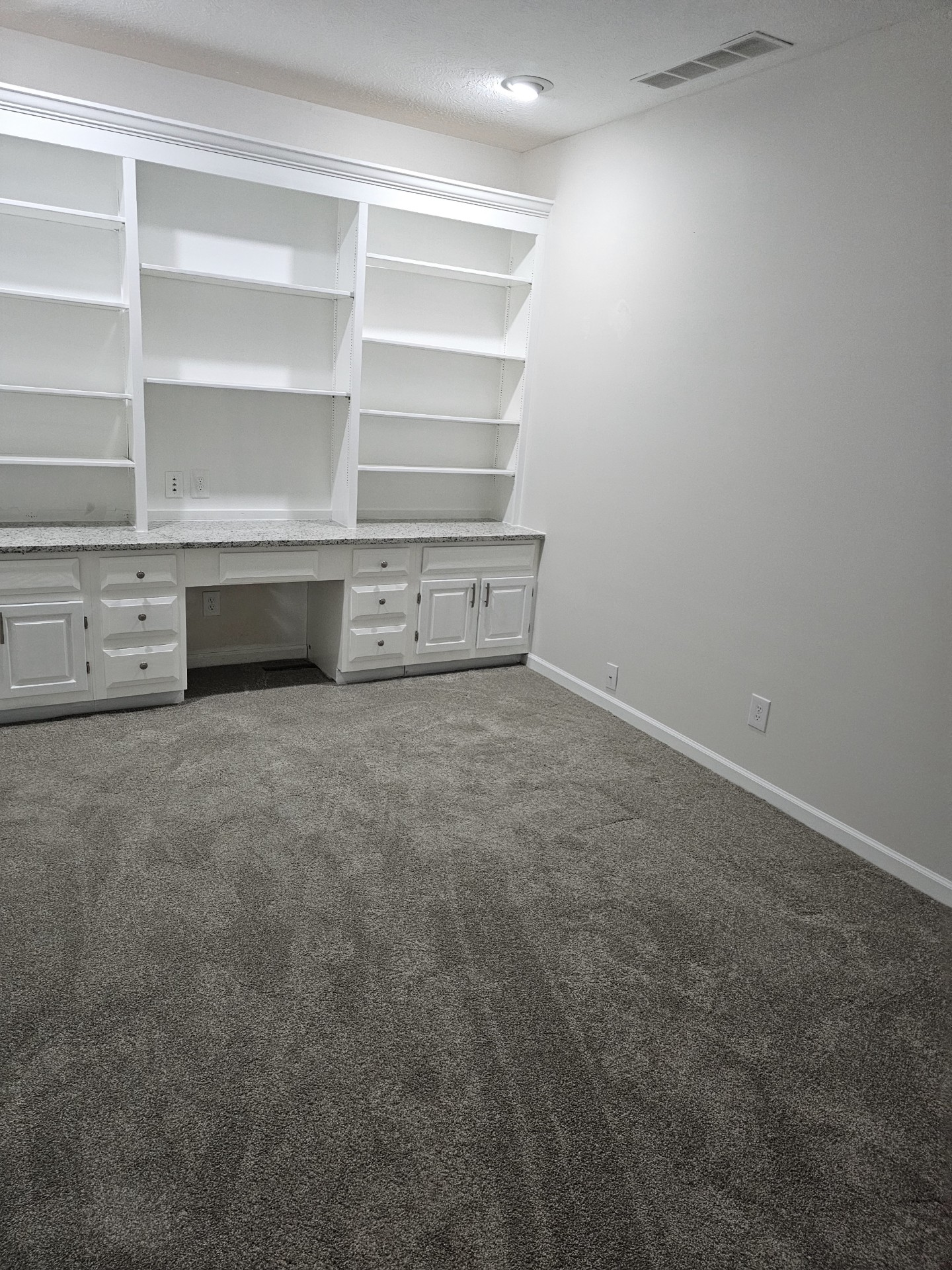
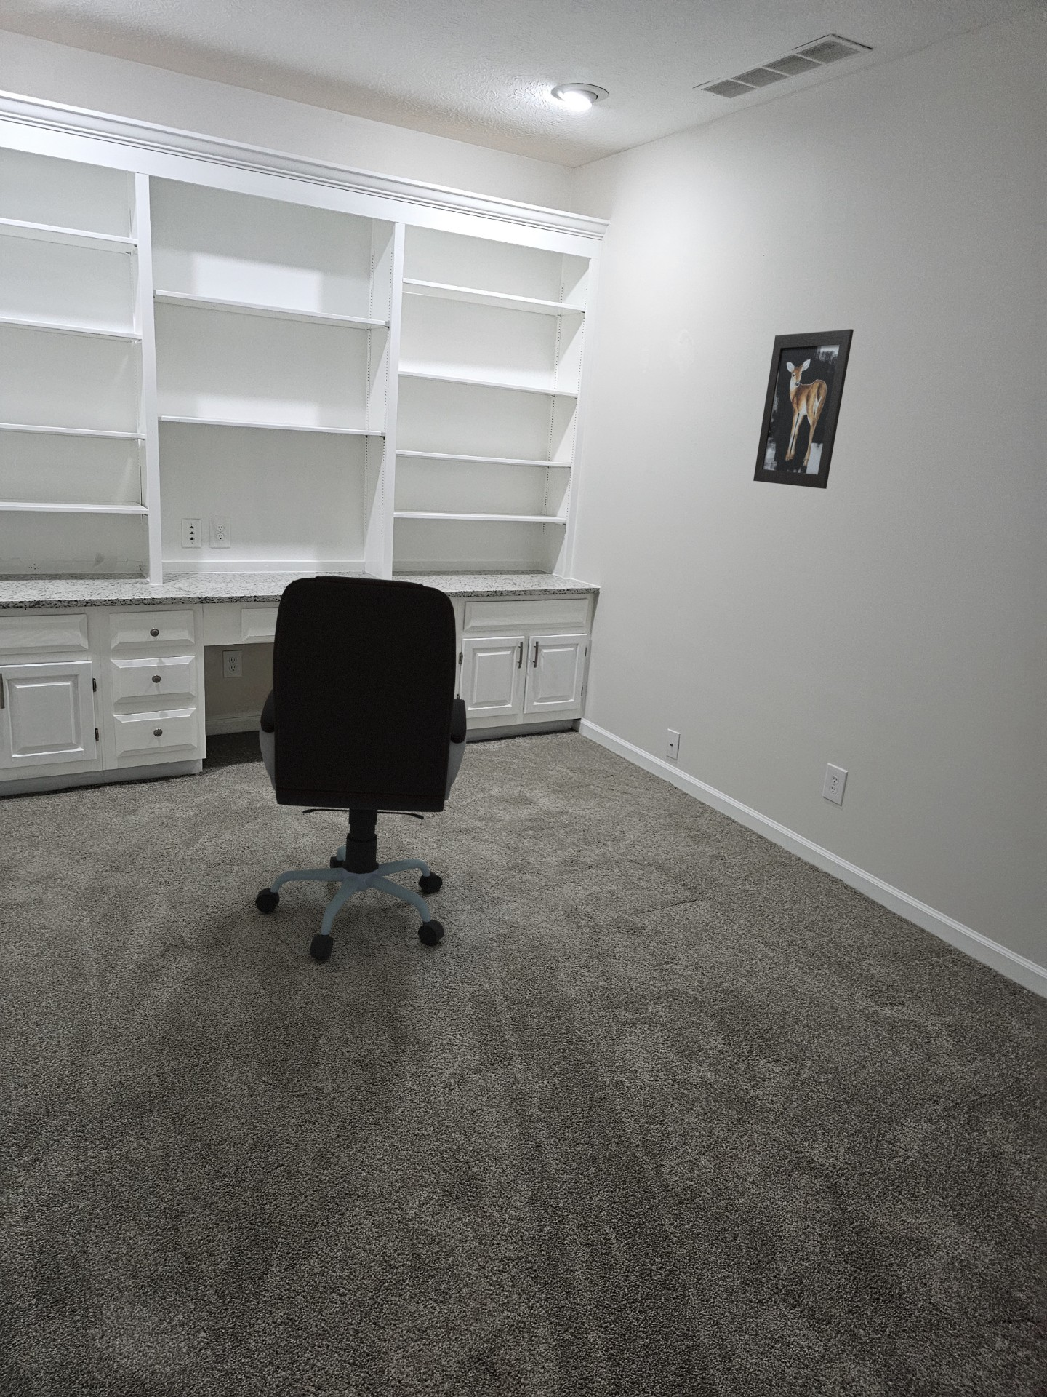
+ wall art [752,328,855,490]
+ office chair [254,575,467,960]
